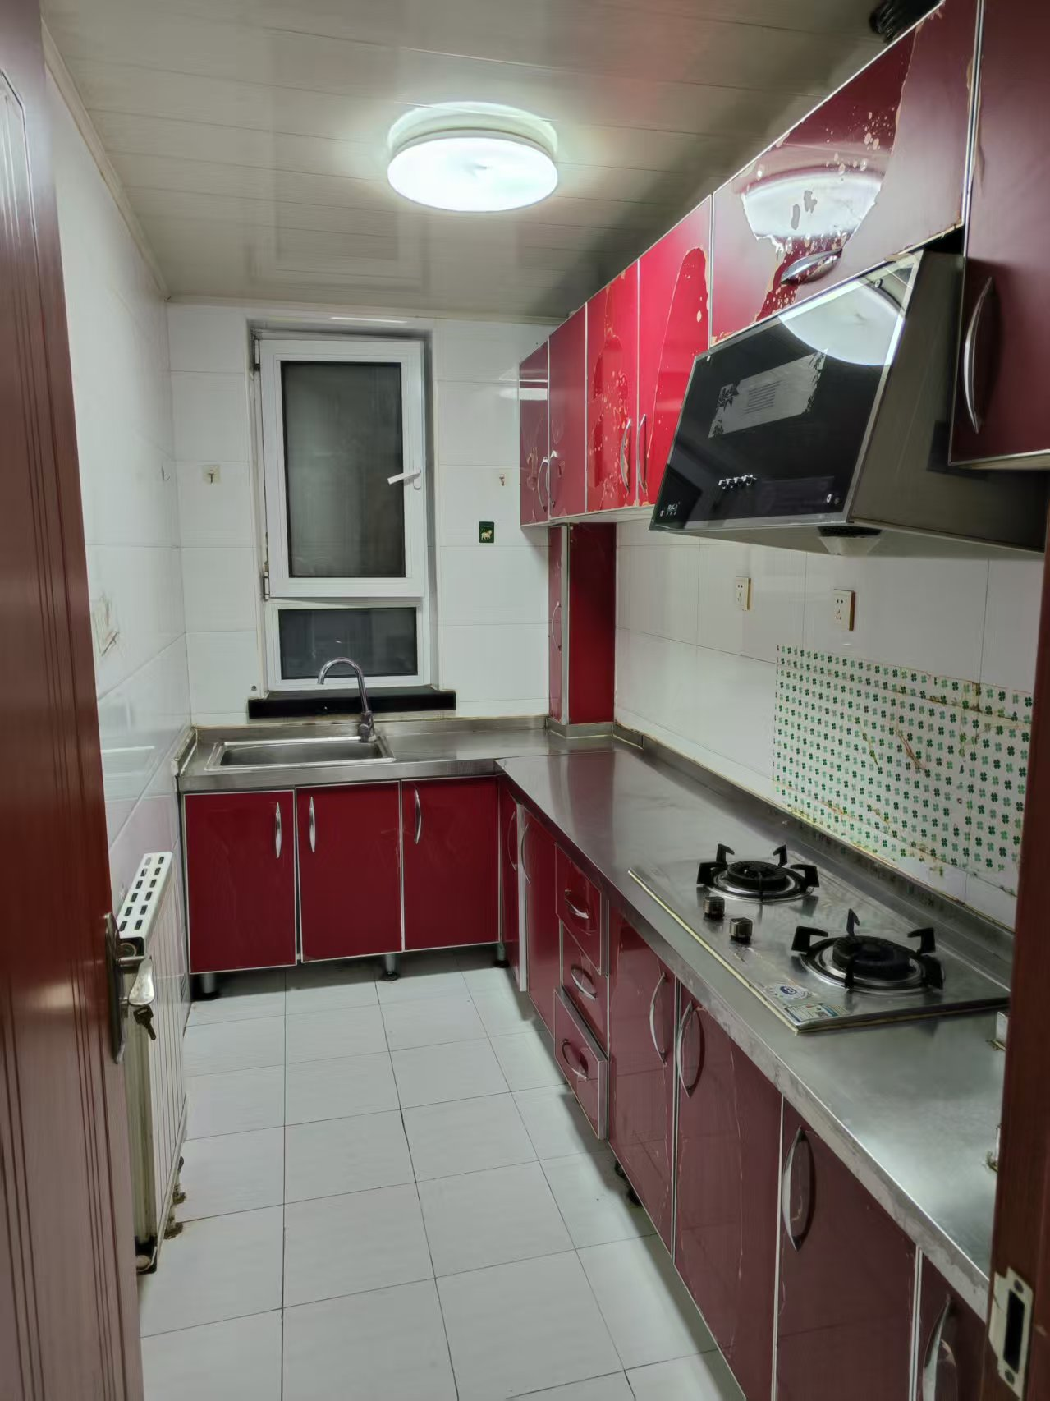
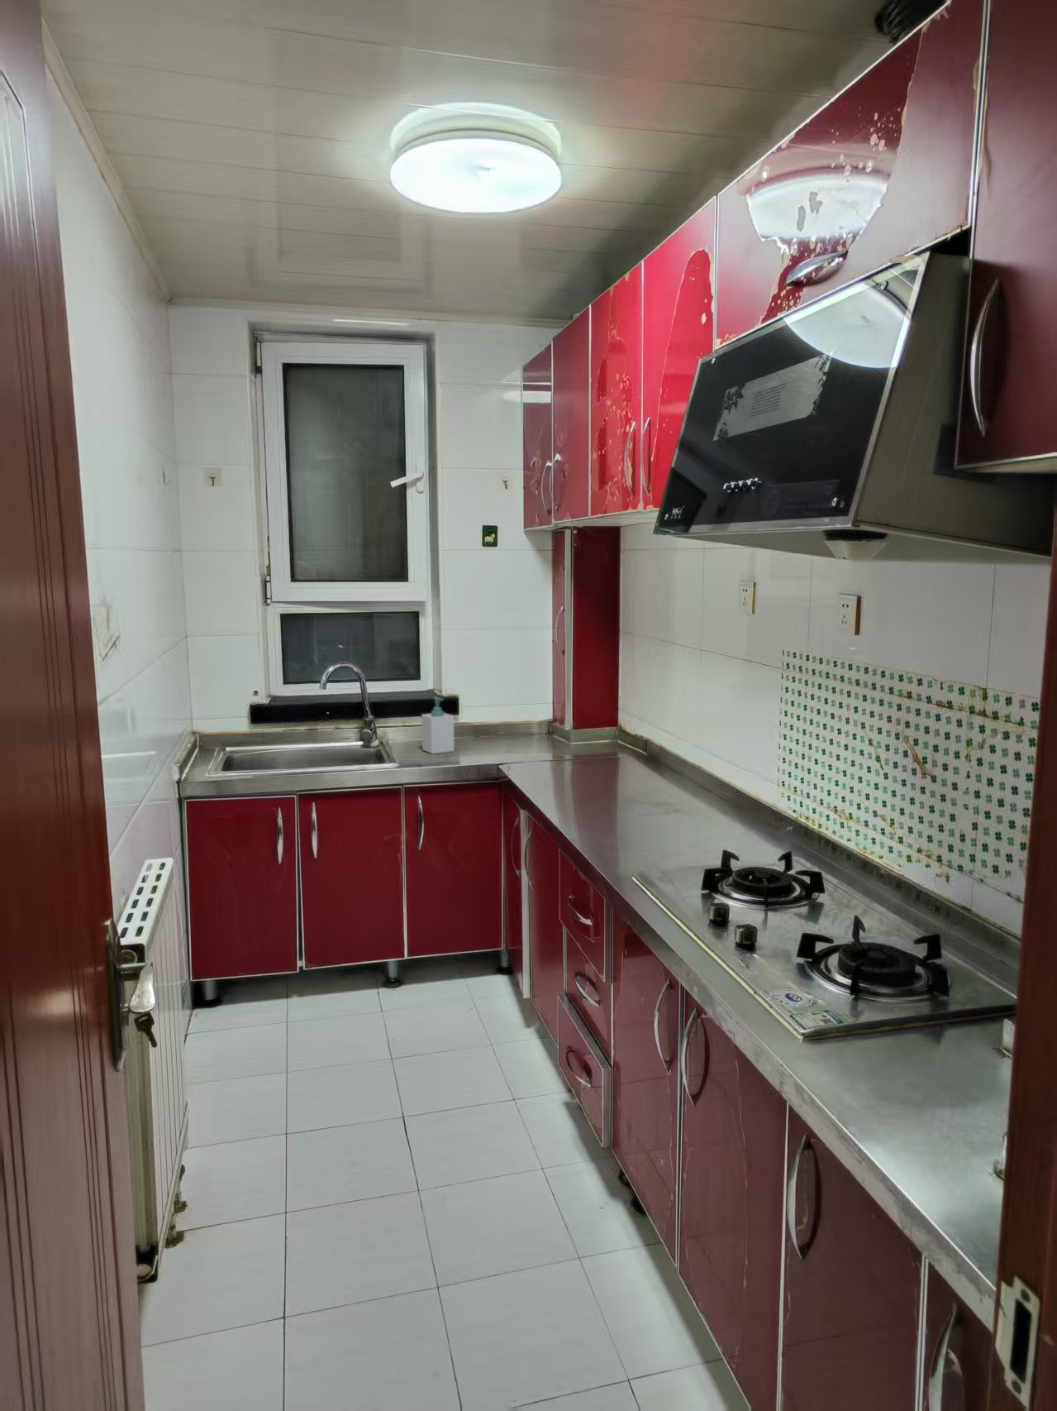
+ soap bottle [421,696,455,755]
